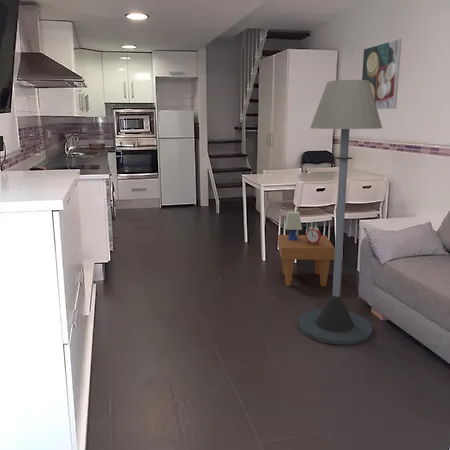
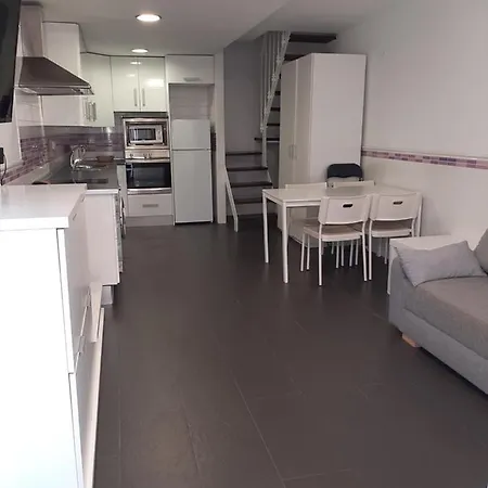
- side table [277,210,335,287]
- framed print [361,38,402,110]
- floor lamp [298,79,383,346]
